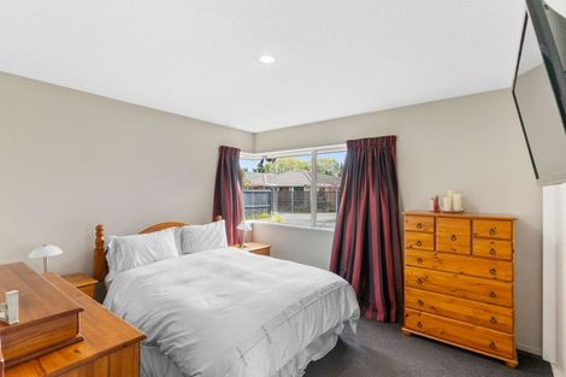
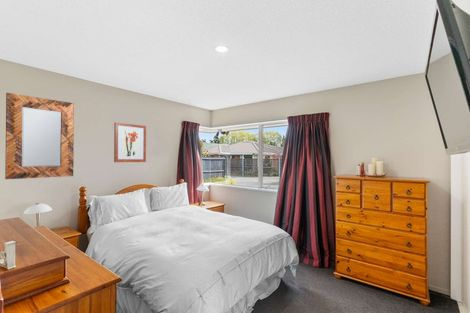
+ wall art [113,121,147,163]
+ home mirror [4,92,75,180]
